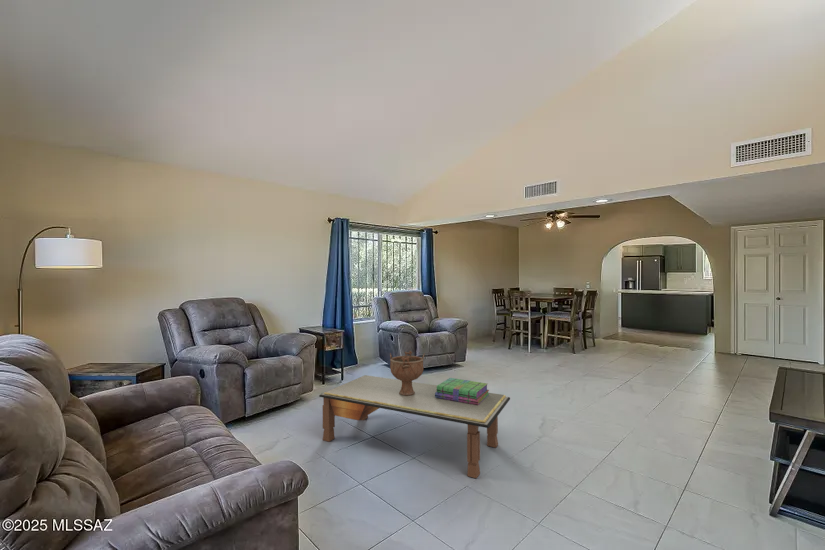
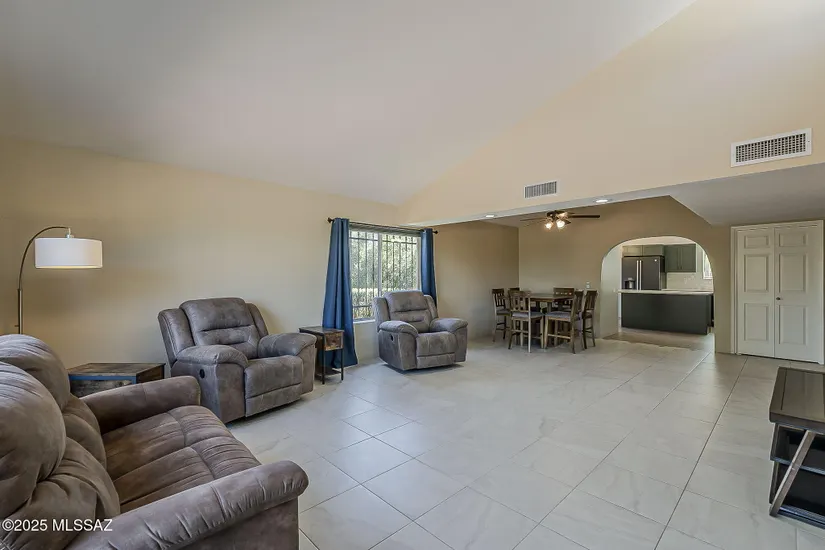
- stack of books [435,377,490,405]
- coffee table [318,374,511,479]
- decorative bowl [389,350,425,396]
